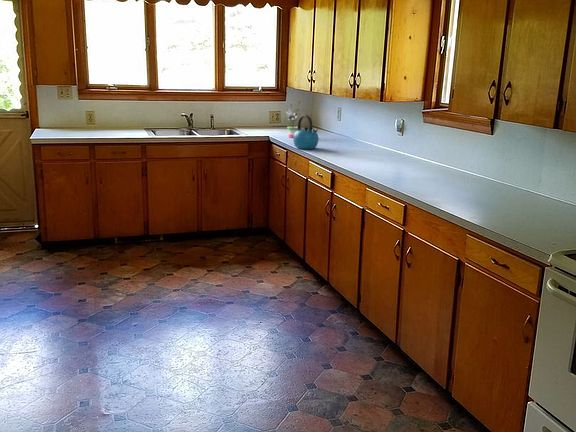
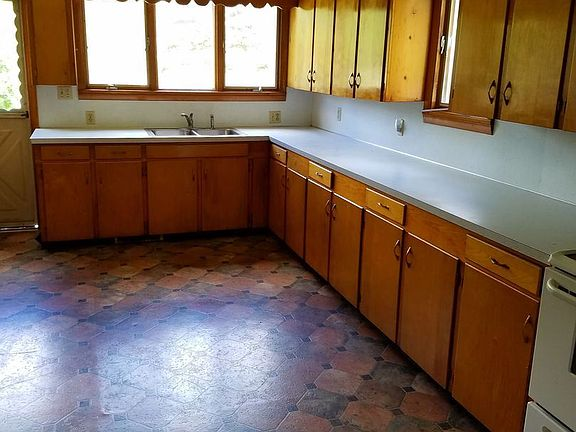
- kettle [292,114,320,150]
- potted plant [283,100,302,139]
